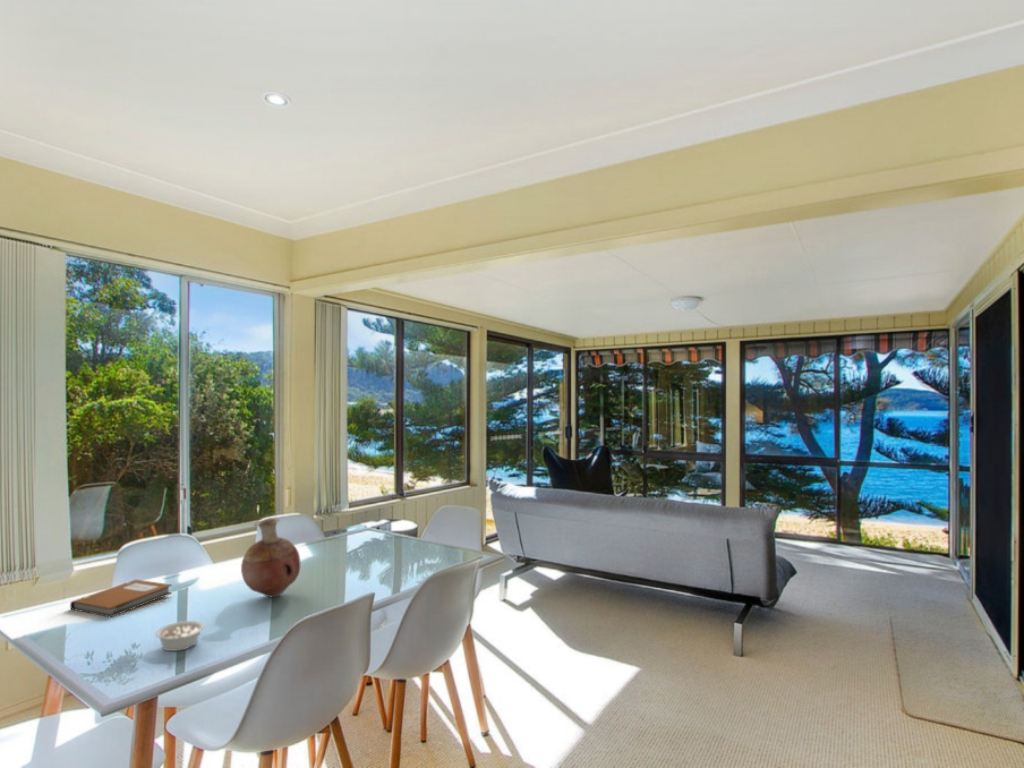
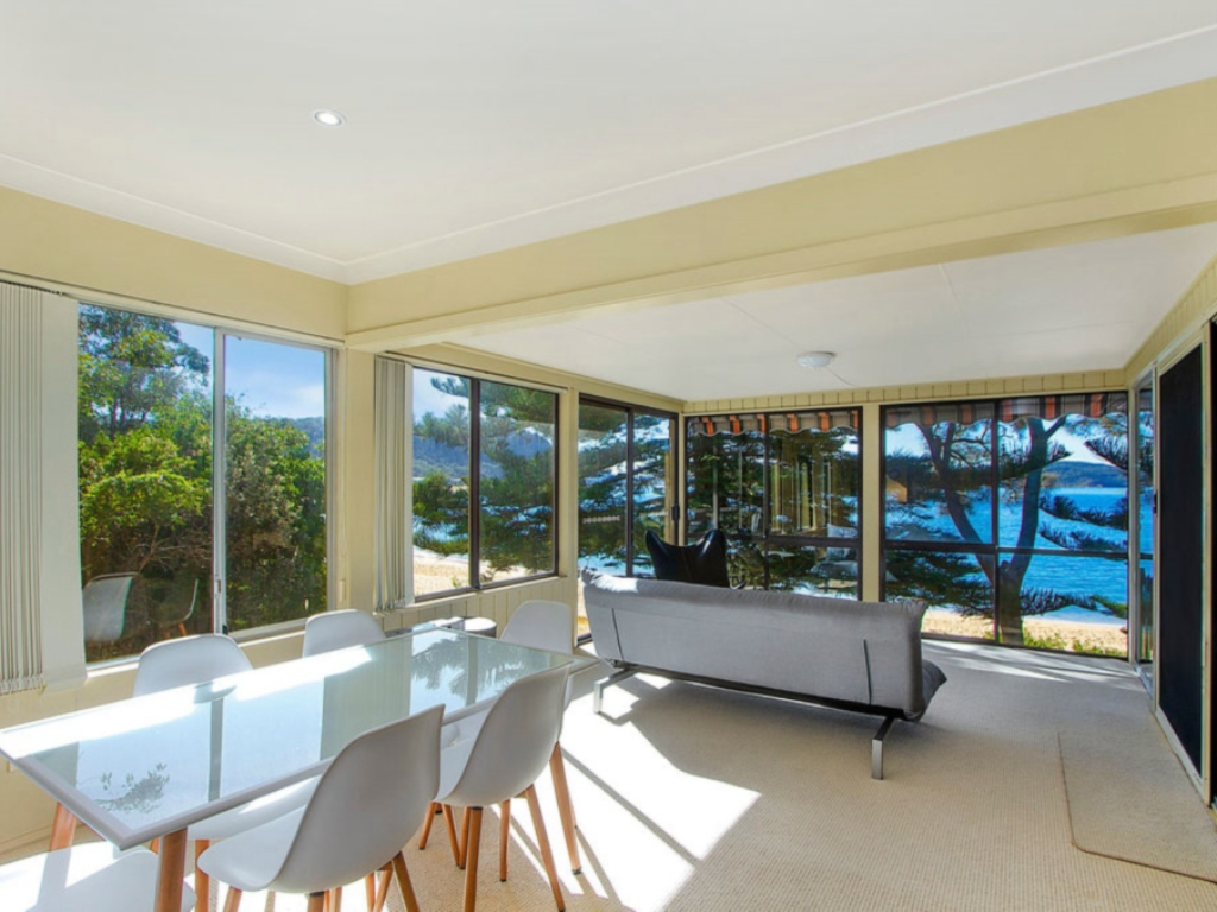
- vase [240,517,301,598]
- legume [154,620,205,652]
- notebook [69,579,173,618]
